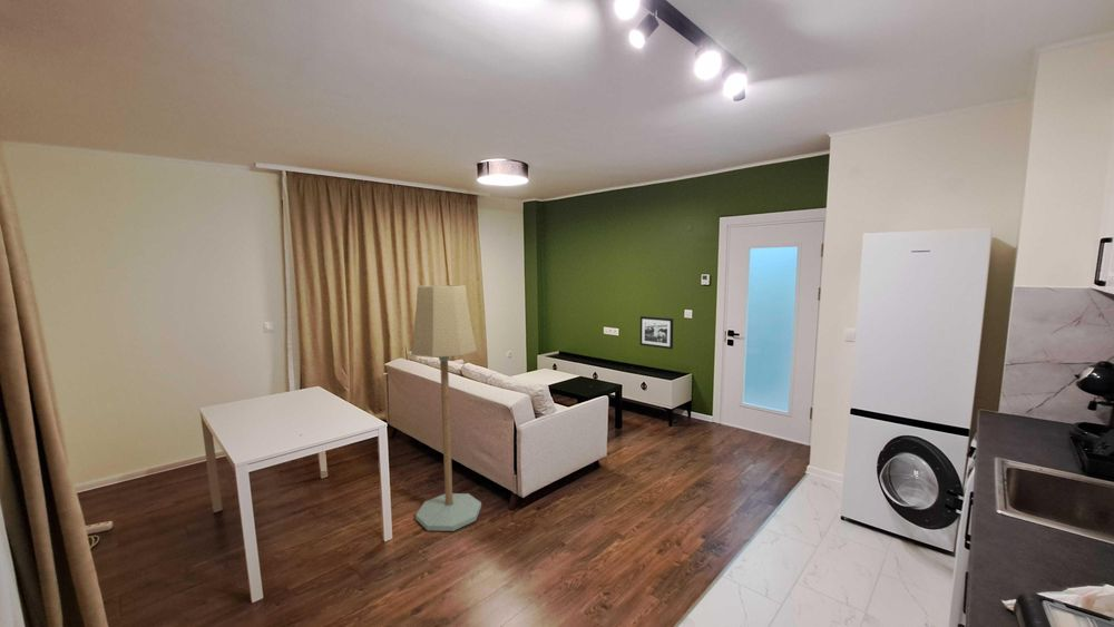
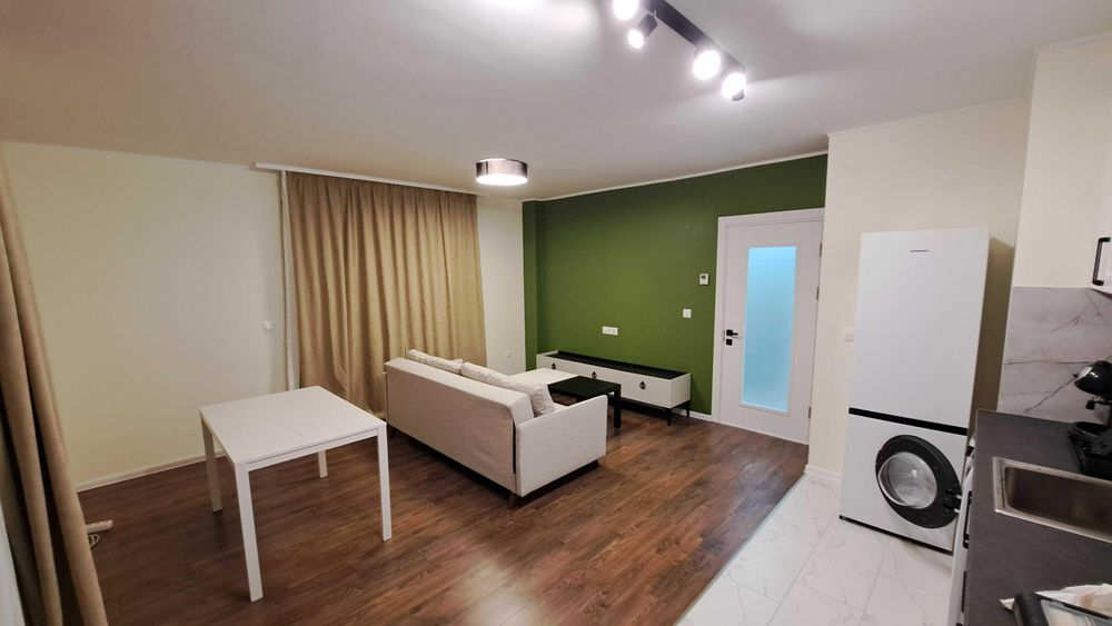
- floor lamp [410,284,482,532]
- picture frame [639,315,674,350]
